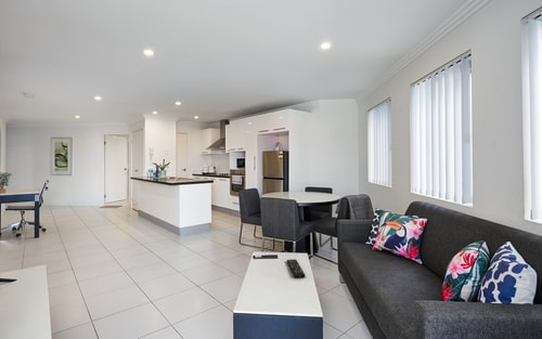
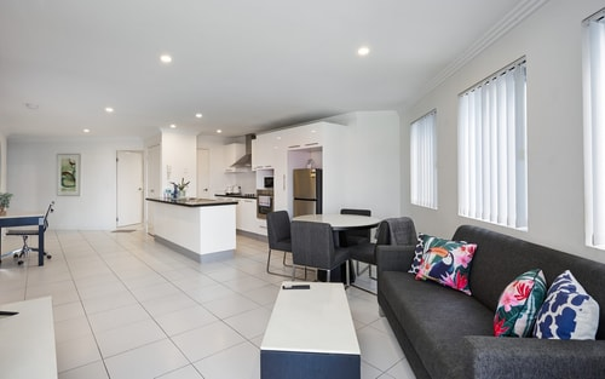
- remote control [286,259,306,278]
